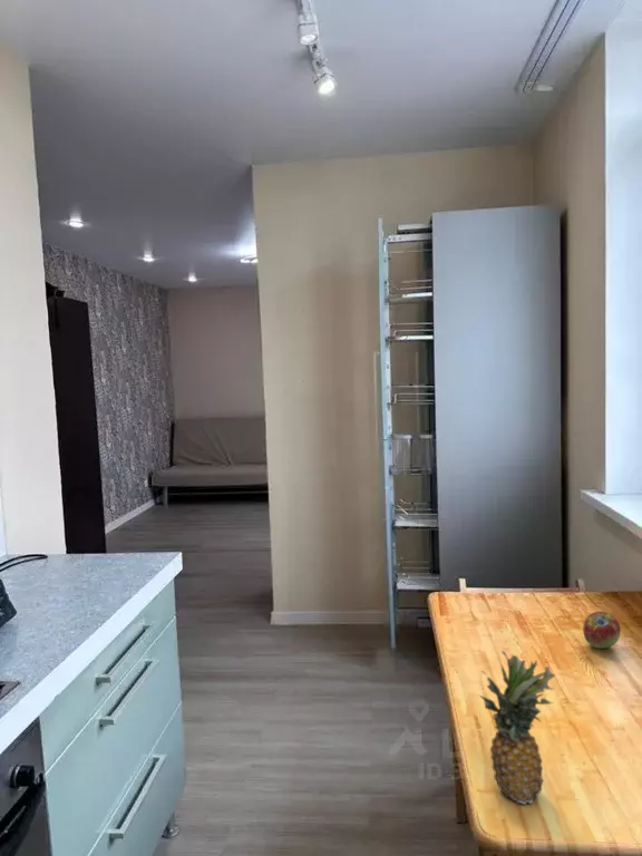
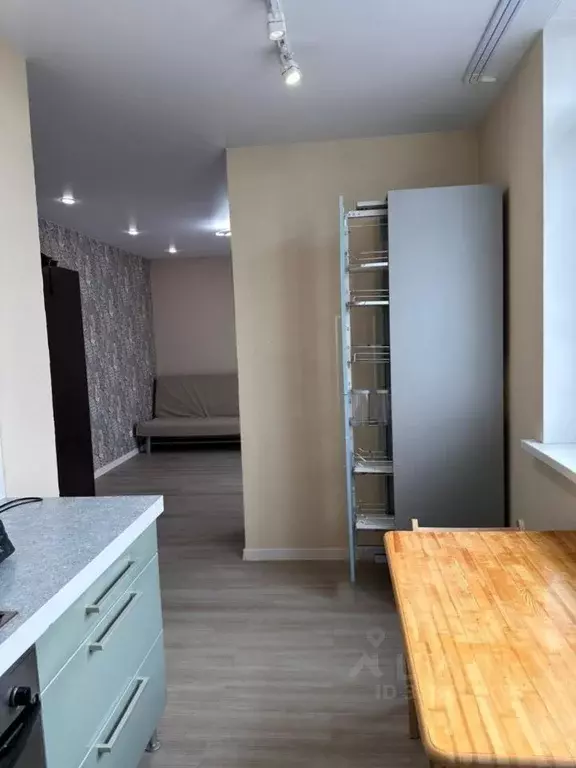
- fruit [478,650,556,806]
- fruit [582,611,622,650]
